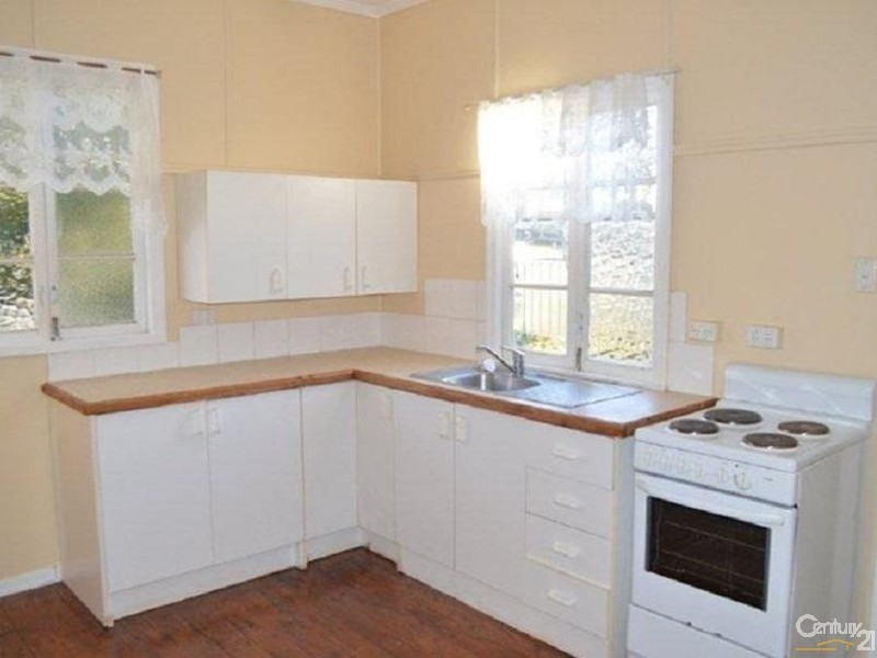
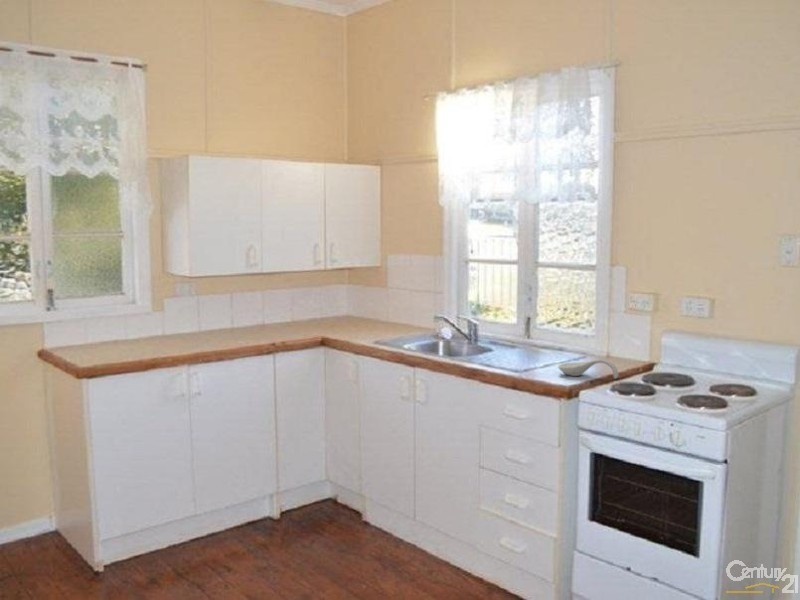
+ spoon rest [557,358,620,380]
